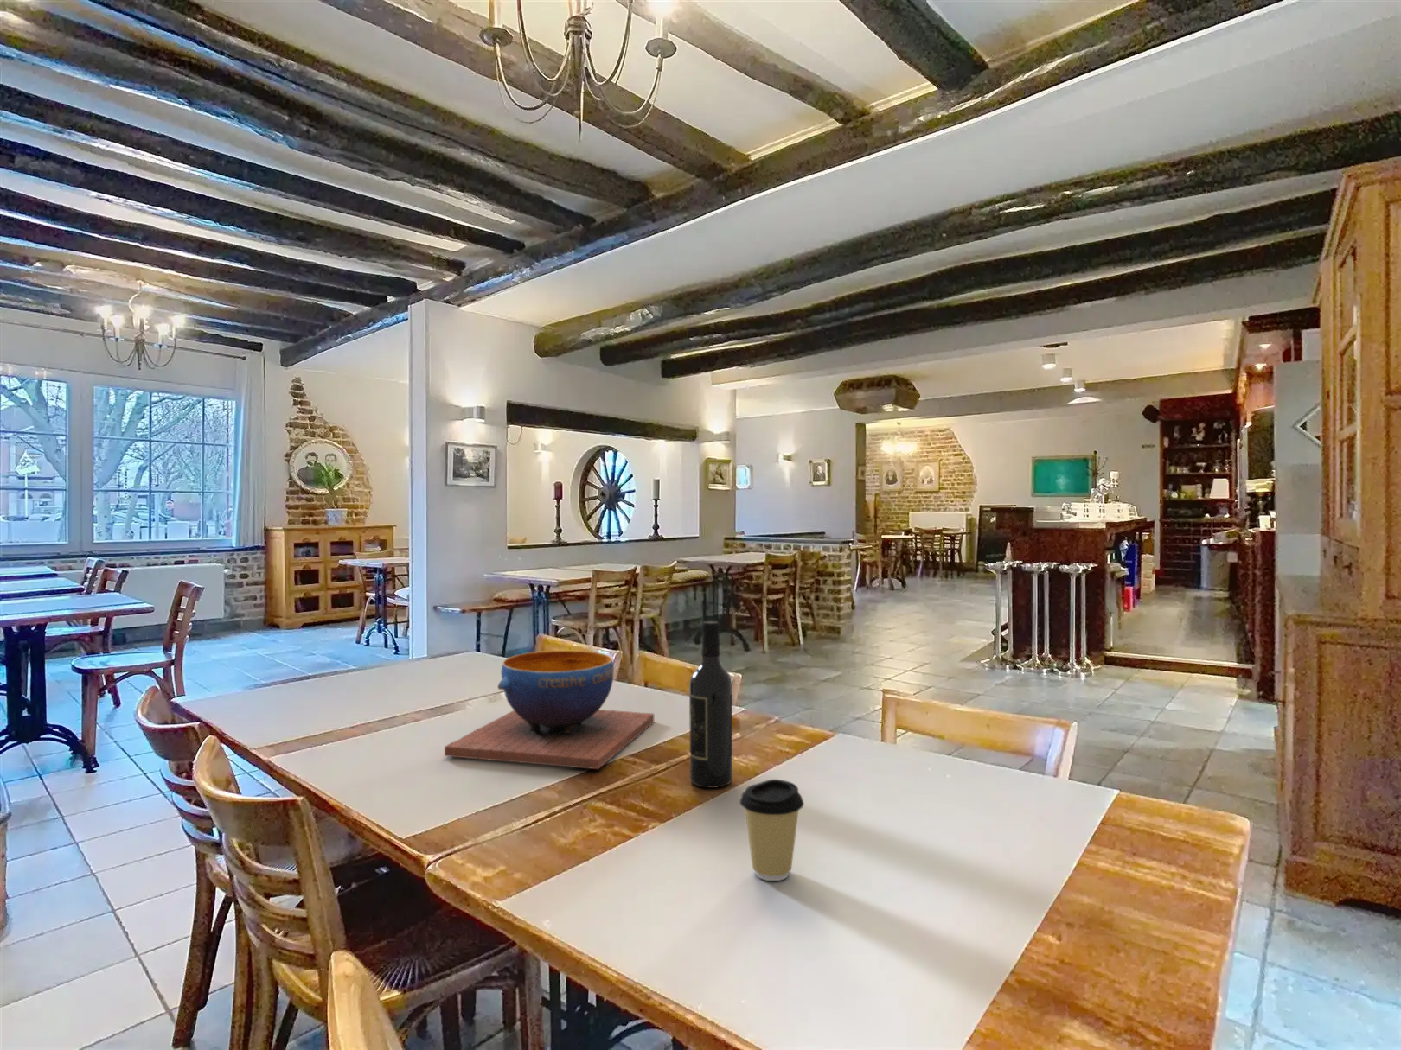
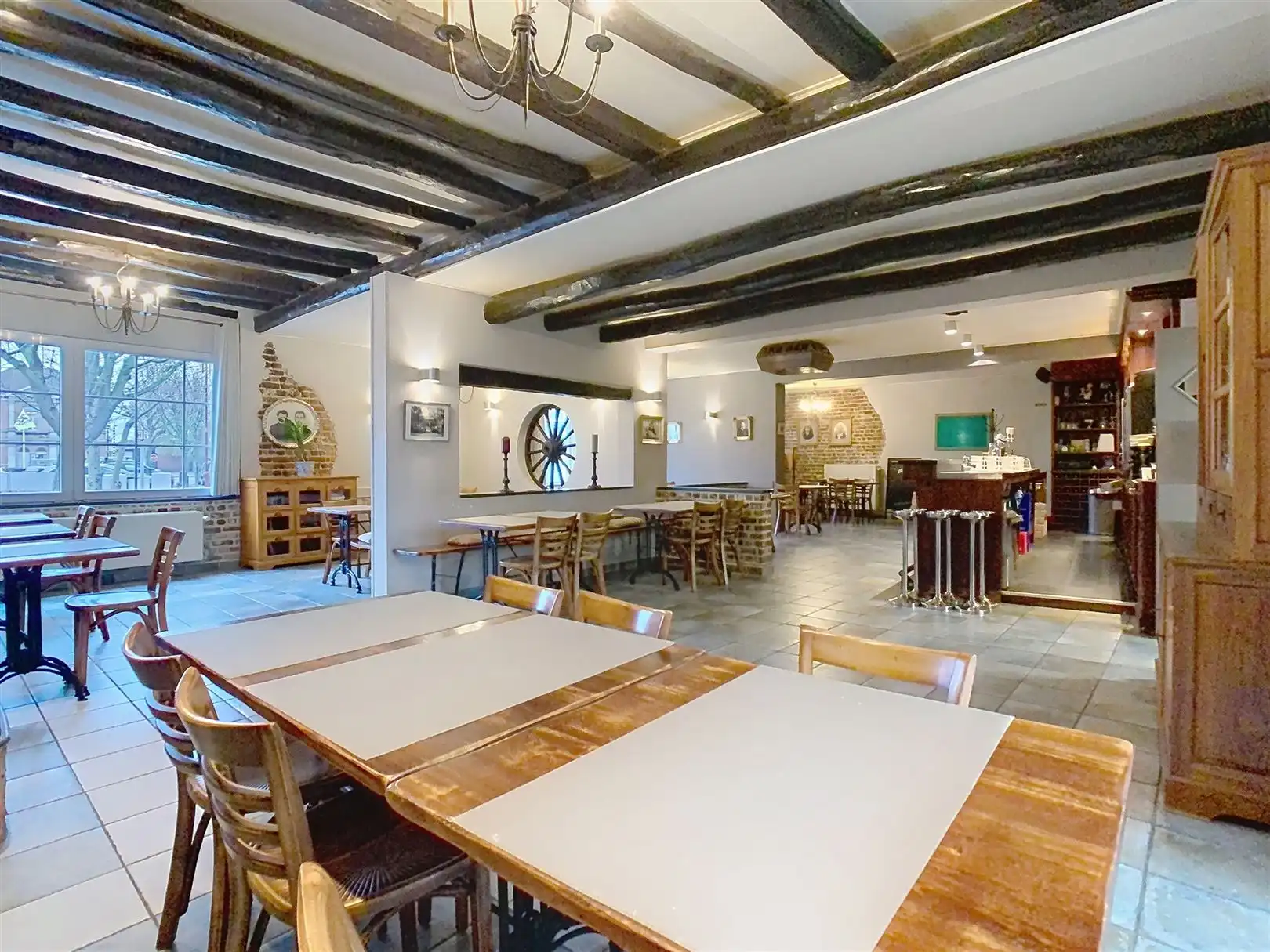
- wine bottle [688,621,734,789]
- coffee cup [738,779,804,881]
- decorative bowl [443,650,654,770]
